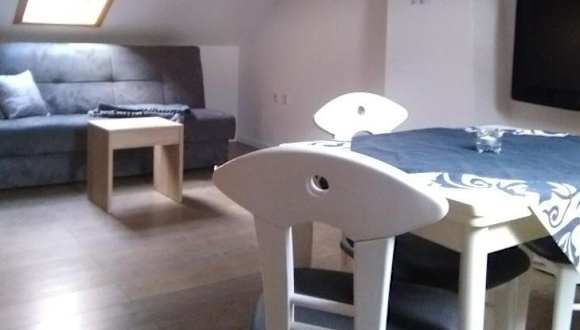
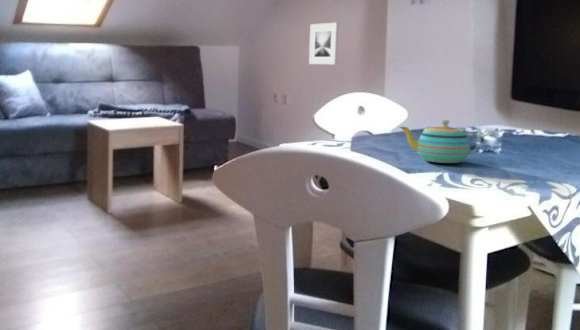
+ teapot [399,119,486,164]
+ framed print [308,22,339,66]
